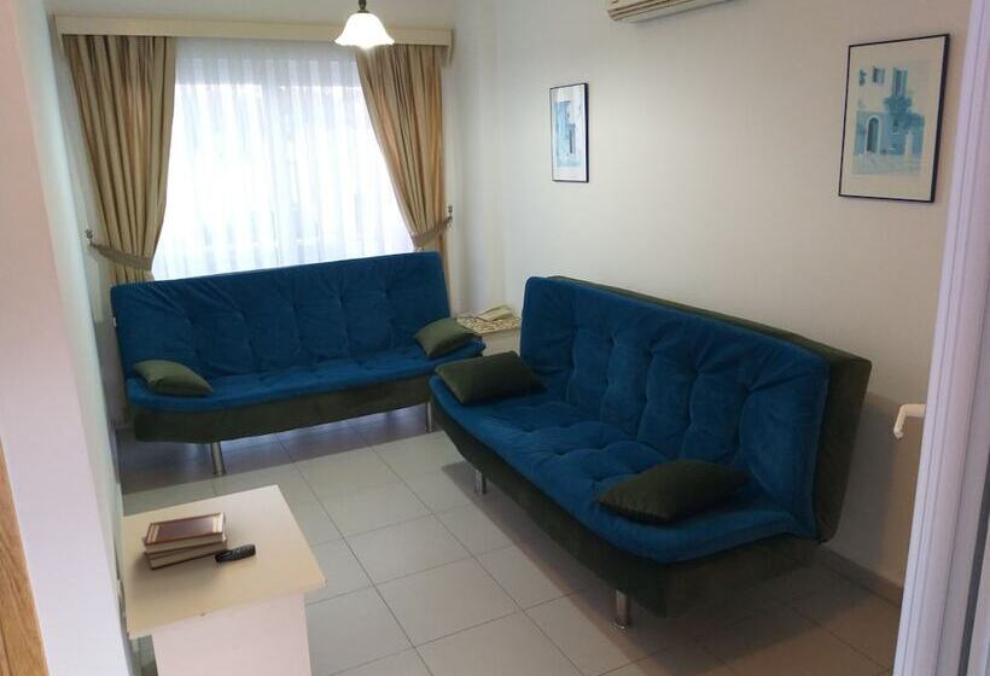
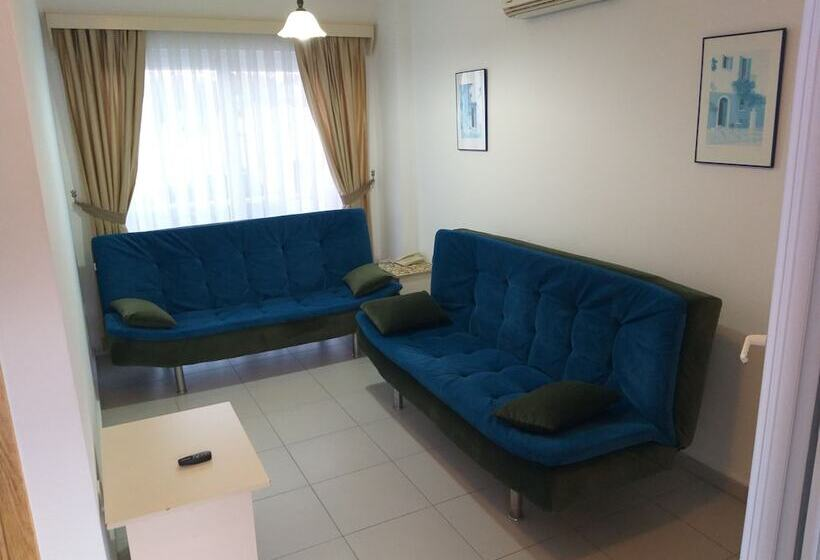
- book set [140,511,229,571]
